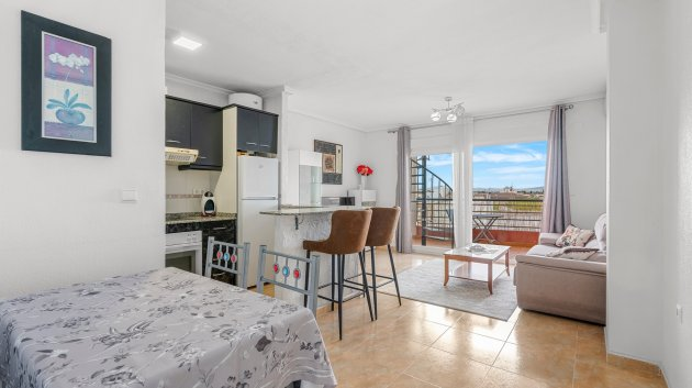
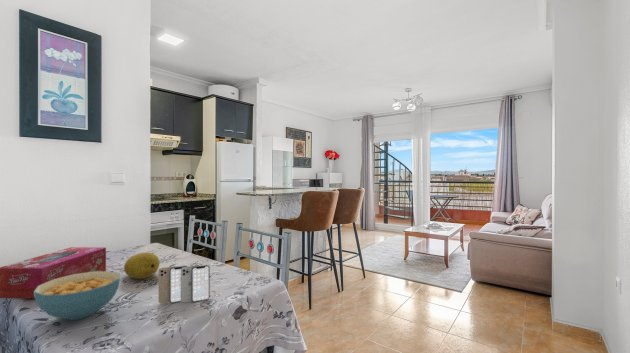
+ smartphone [157,264,211,304]
+ fruit [123,252,160,280]
+ tissue box [0,246,107,300]
+ cereal bowl [34,270,121,321]
